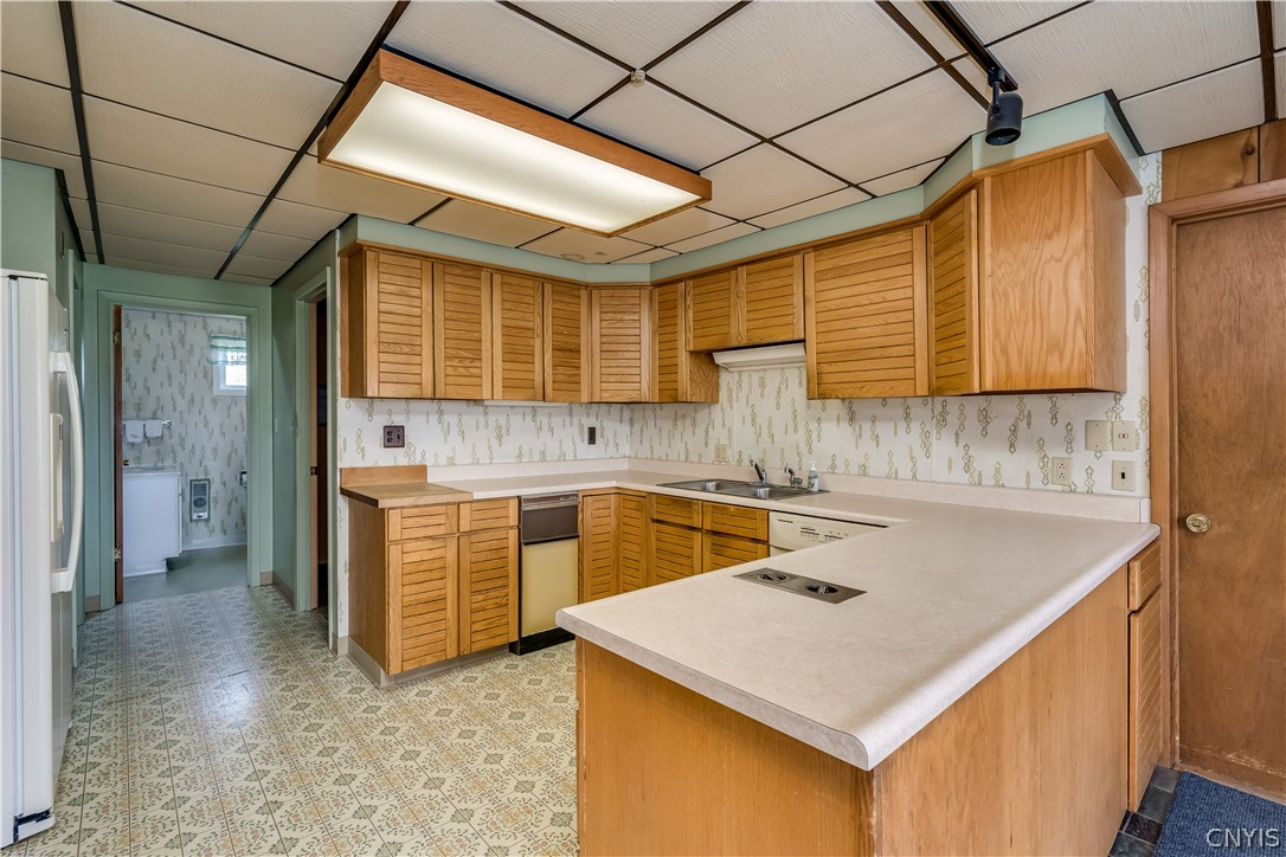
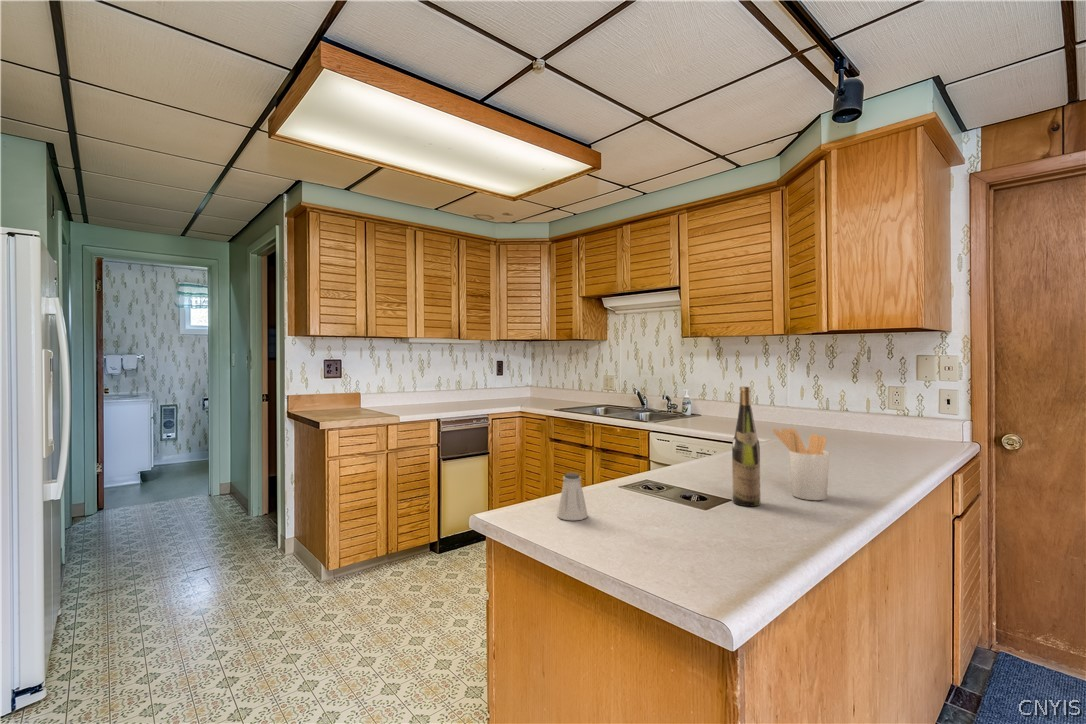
+ utensil holder [772,427,830,501]
+ saltshaker [556,472,589,521]
+ wine bottle [731,386,761,507]
